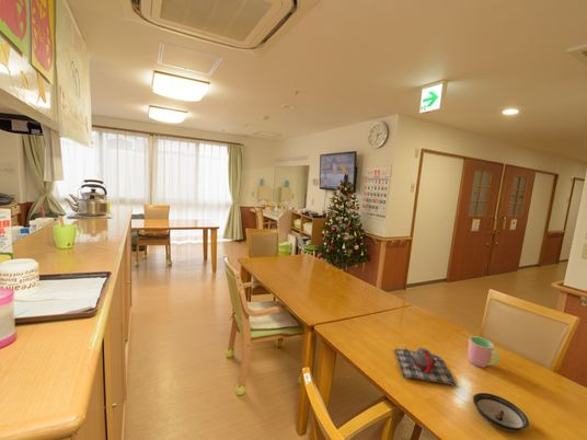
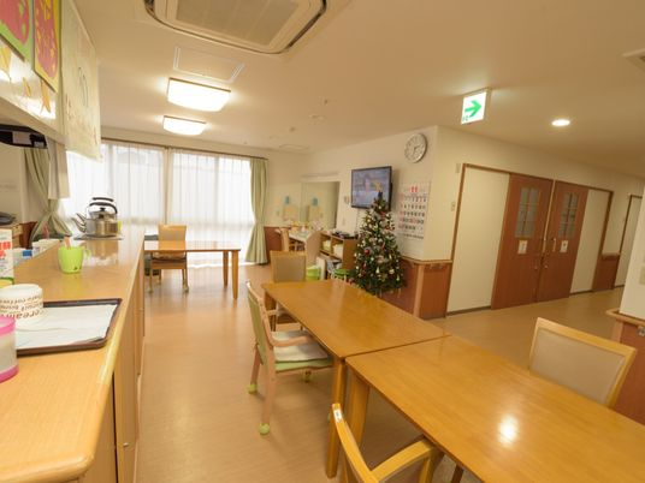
- saucer [472,392,530,432]
- teapot [393,346,458,387]
- cup [467,335,500,369]
